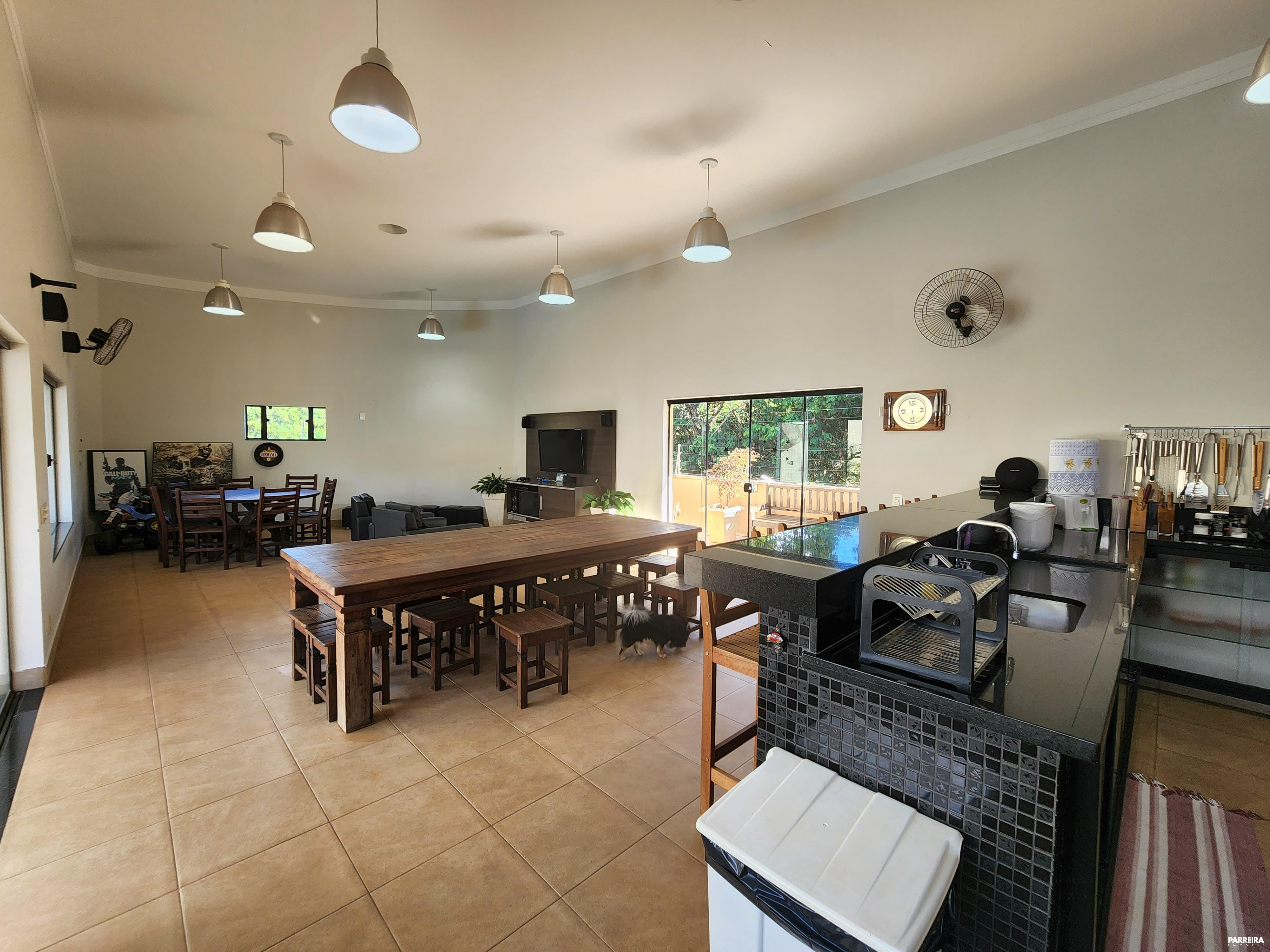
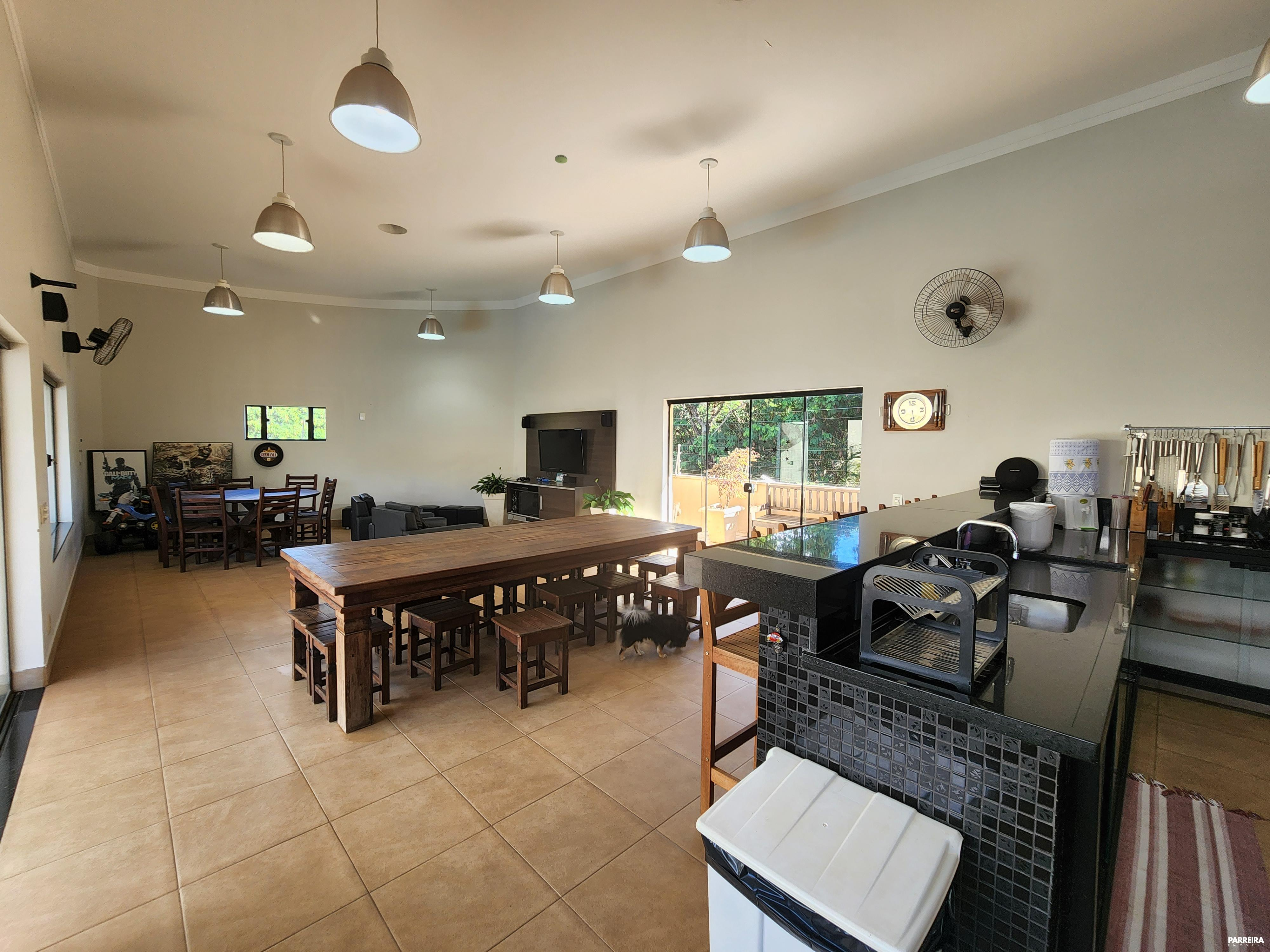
+ smoke detector [555,155,568,164]
